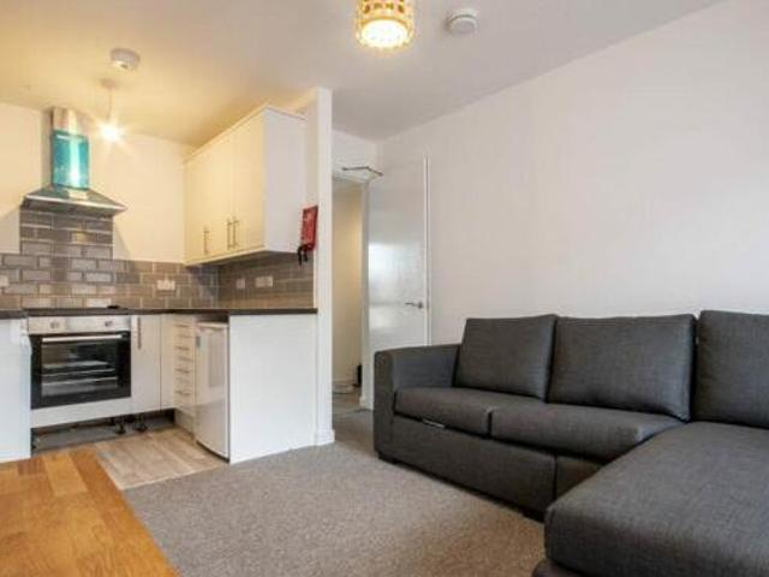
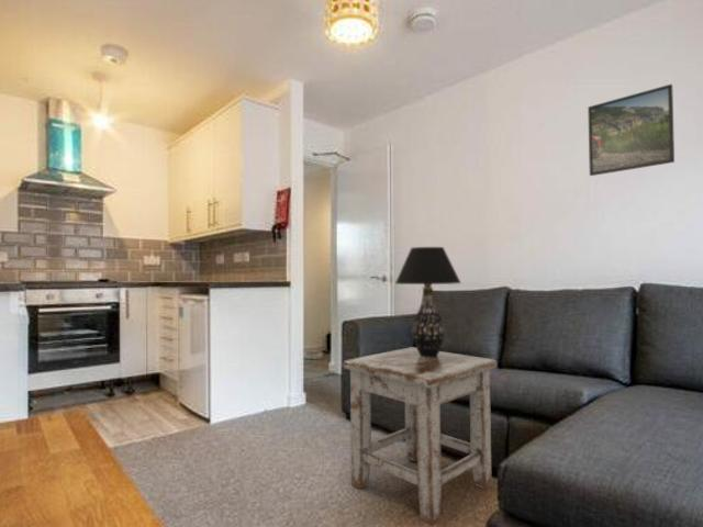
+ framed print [587,83,676,177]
+ stool [342,346,499,527]
+ table lamp [394,246,462,357]
